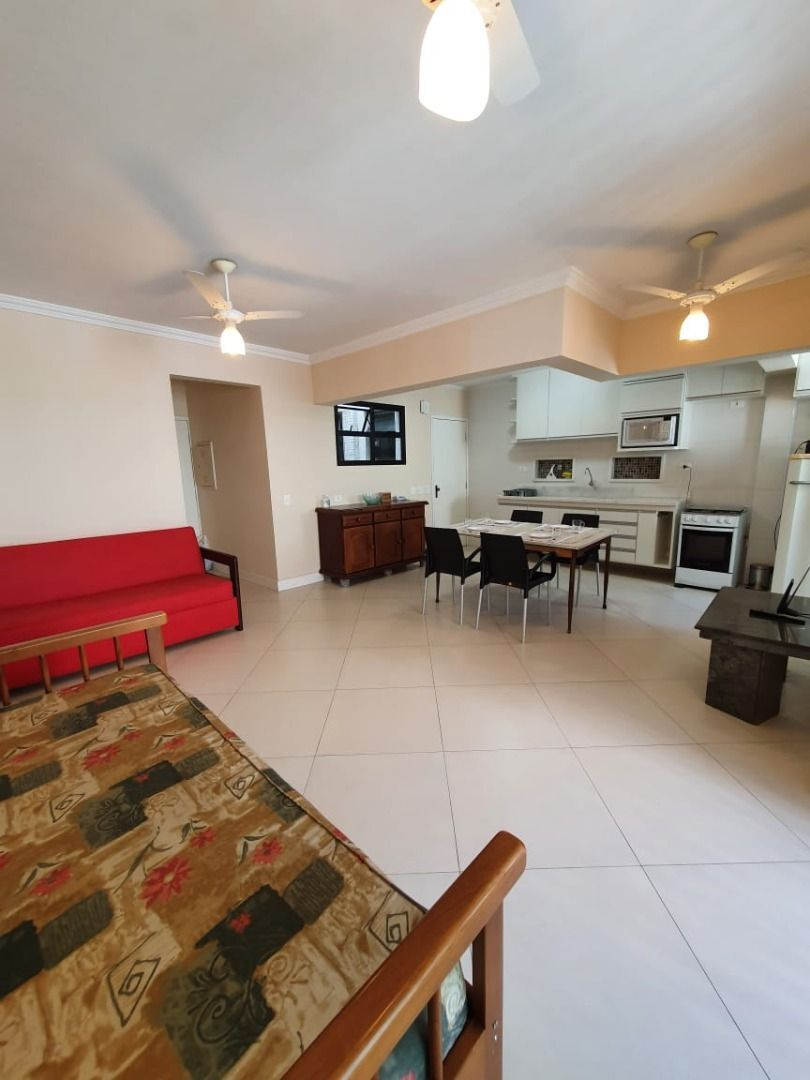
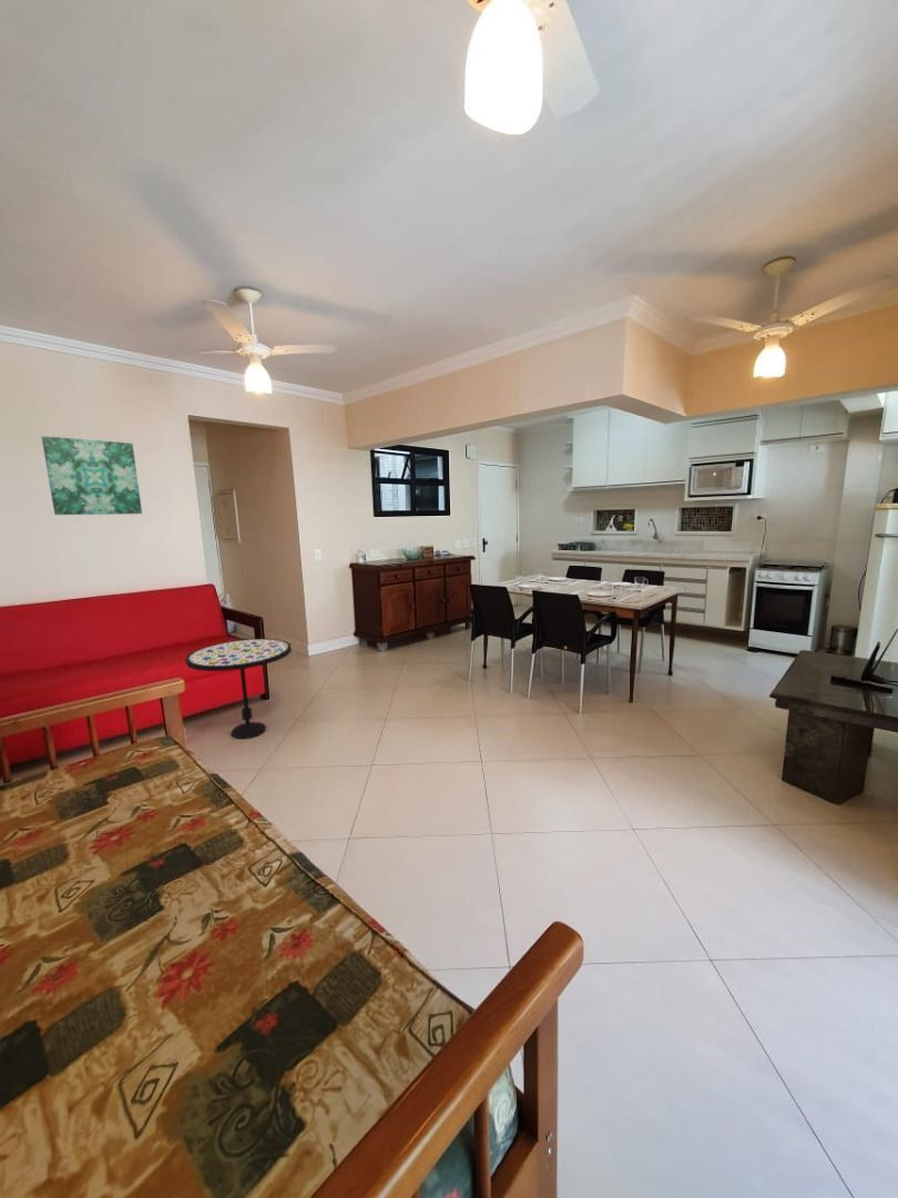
+ side table [184,638,293,740]
+ wall art [41,435,143,516]
